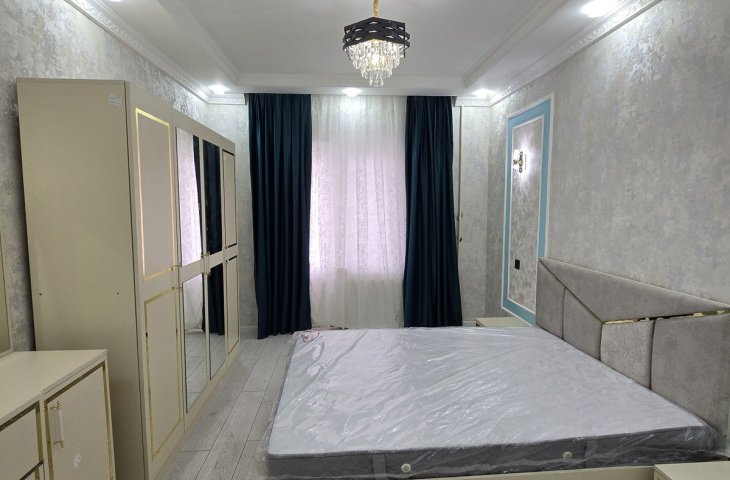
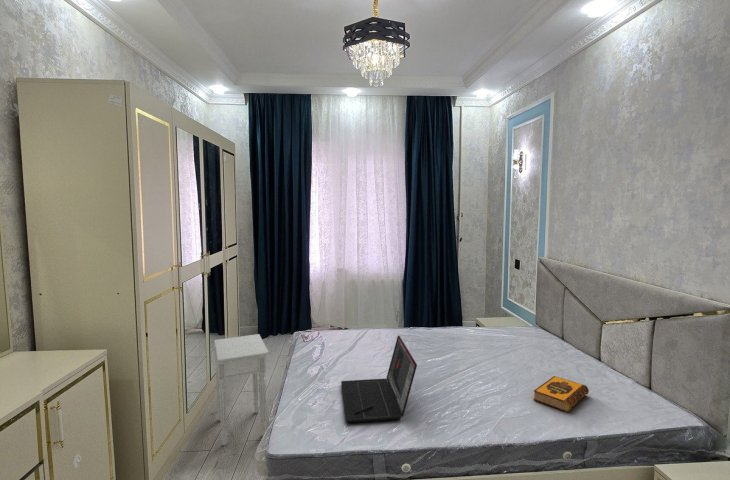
+ hardback book [532,375,590,413]
+ laptop [340,334,418,424]
+ nightstand [213,333,270,447]
